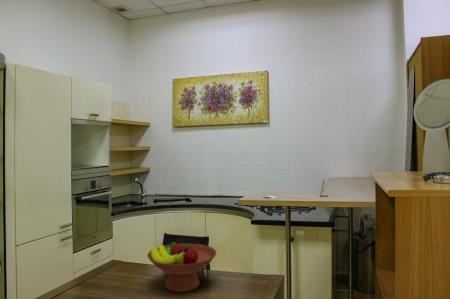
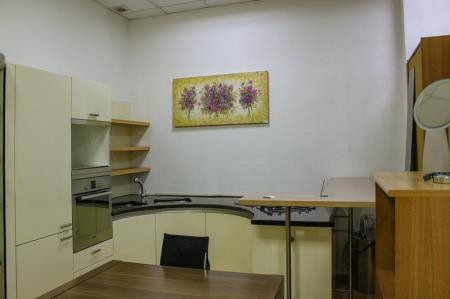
- fruit bowl [146,241,217,293]
